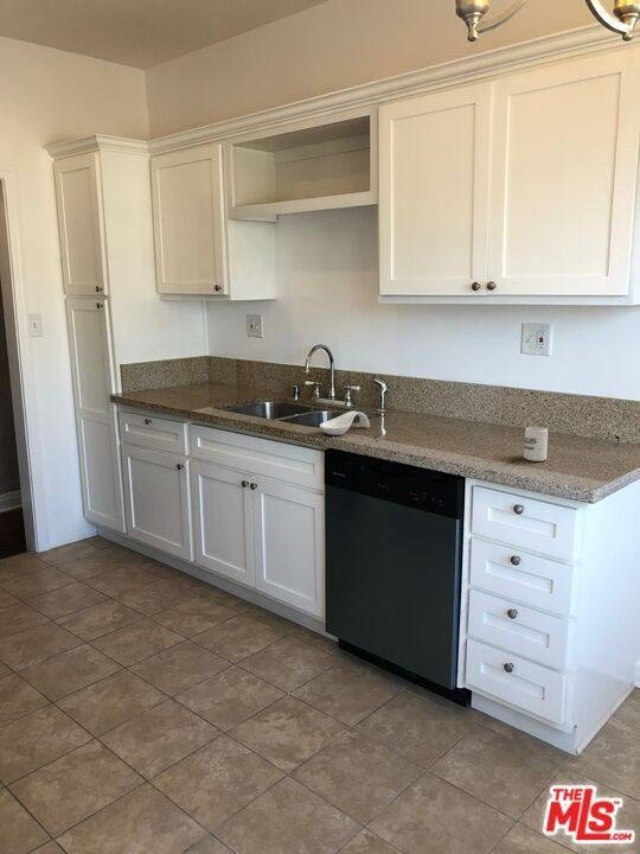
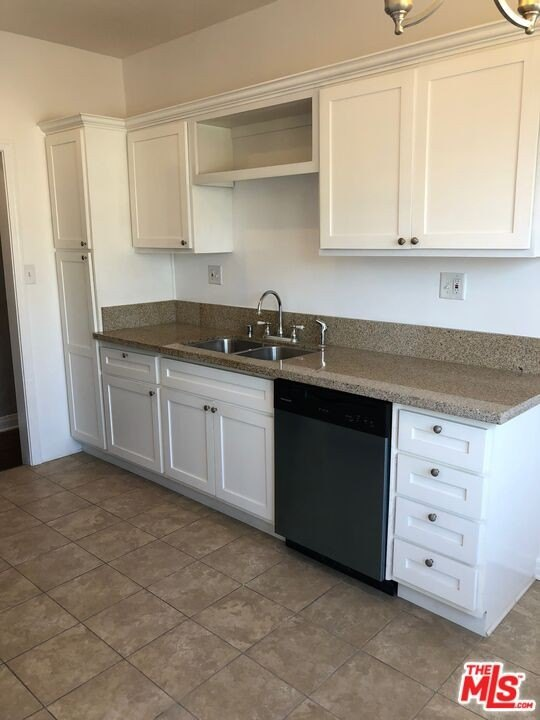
- cup [524,426,549,463]
- spoon rest [319,410,371,436]
